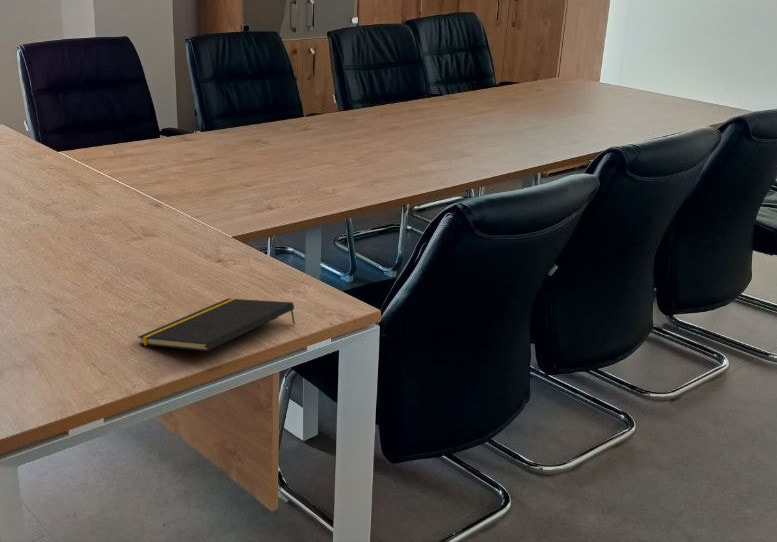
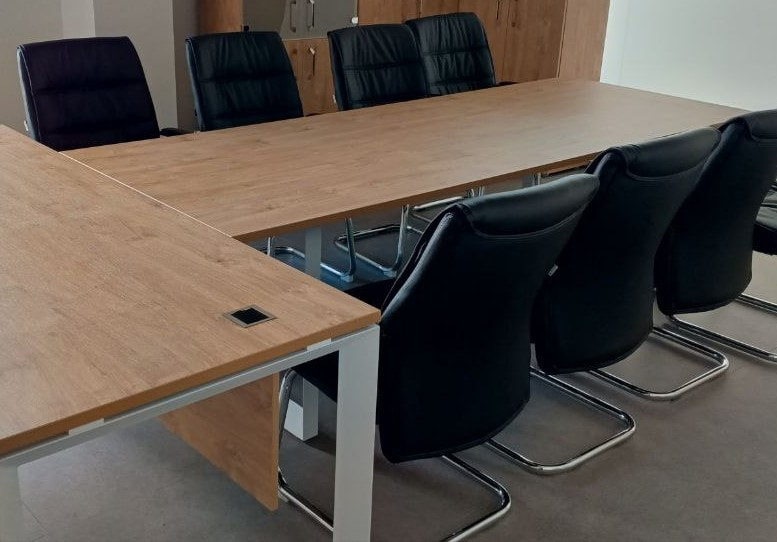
- notepad [137,297,296,352]
